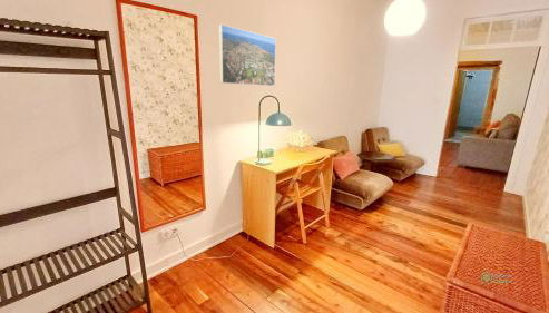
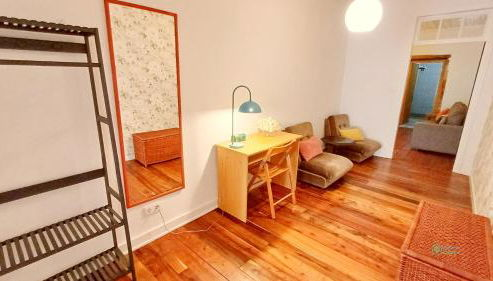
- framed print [218,23,277,87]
